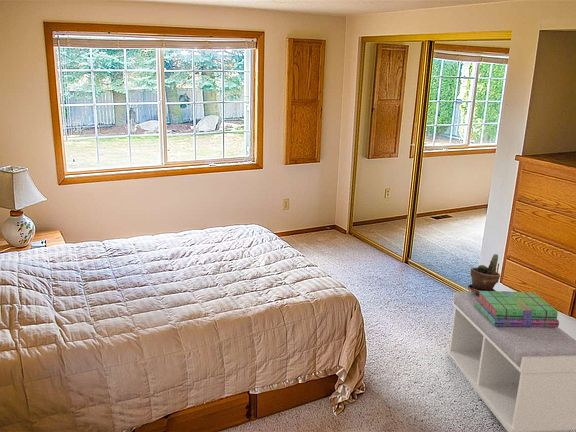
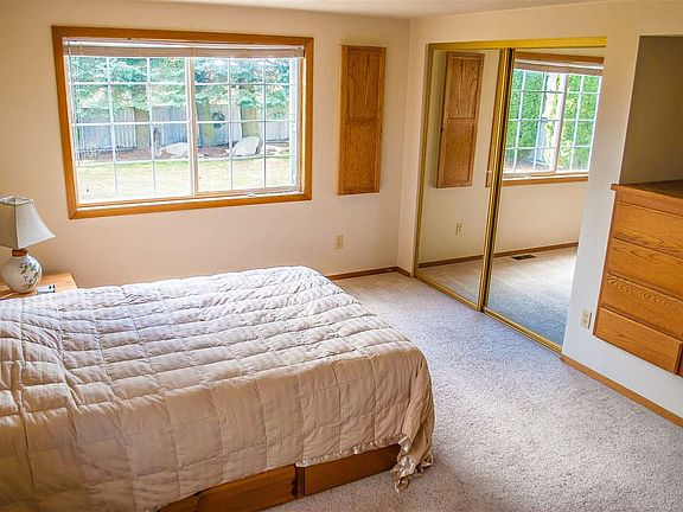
- potted plant [467,253,501,294]
- bench [446,290,576,432]
- stack of books [474,290,560,327]
